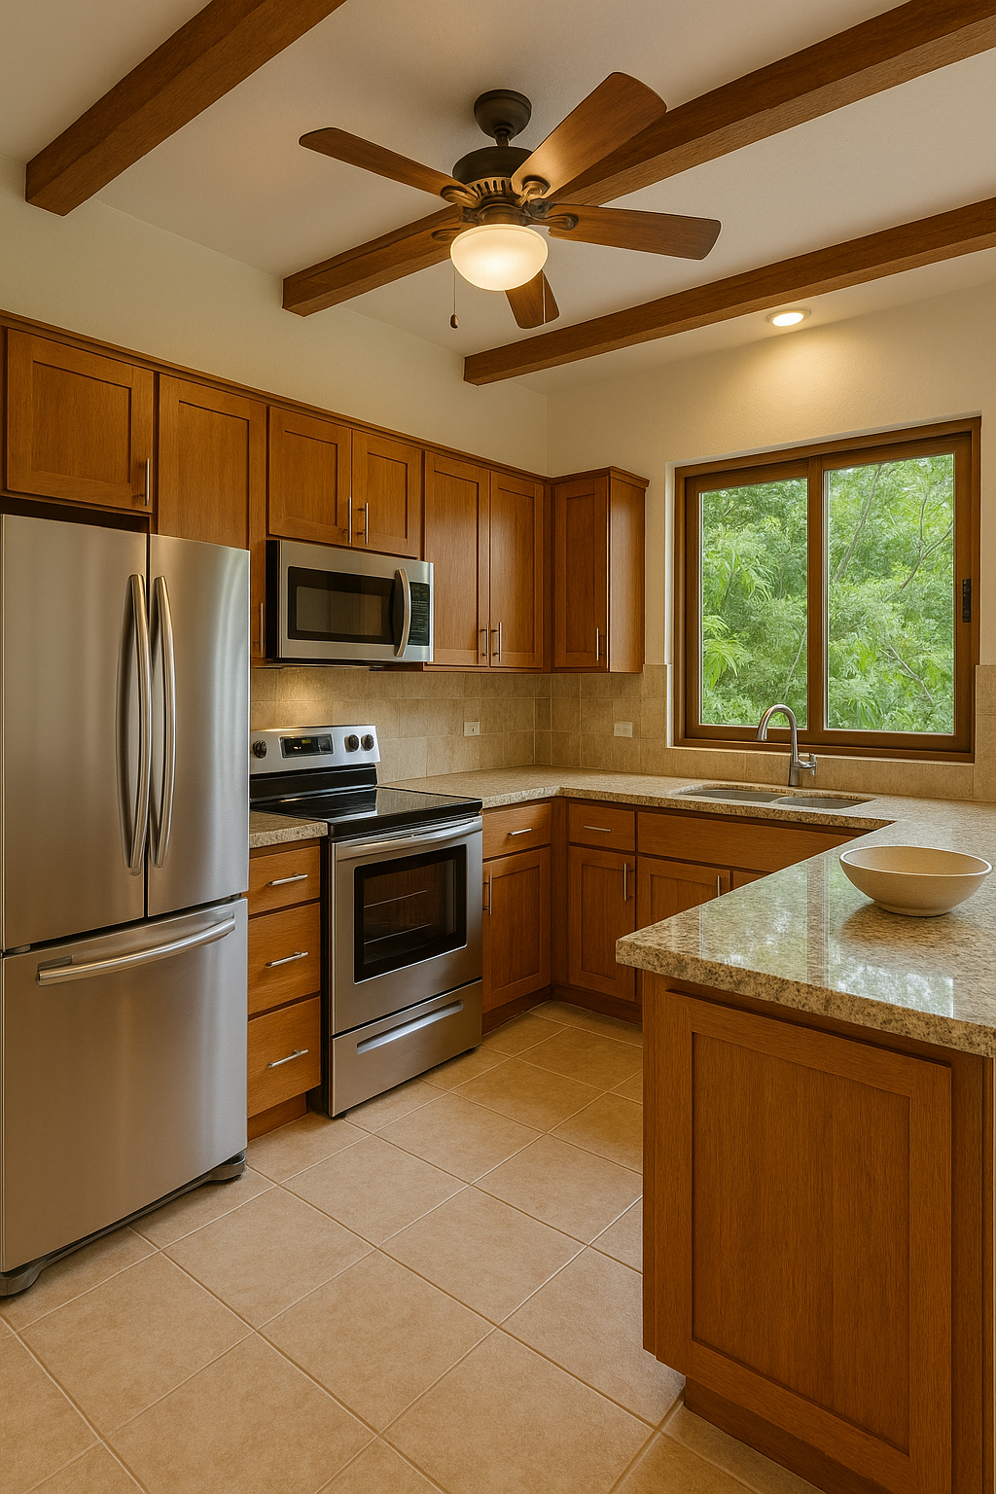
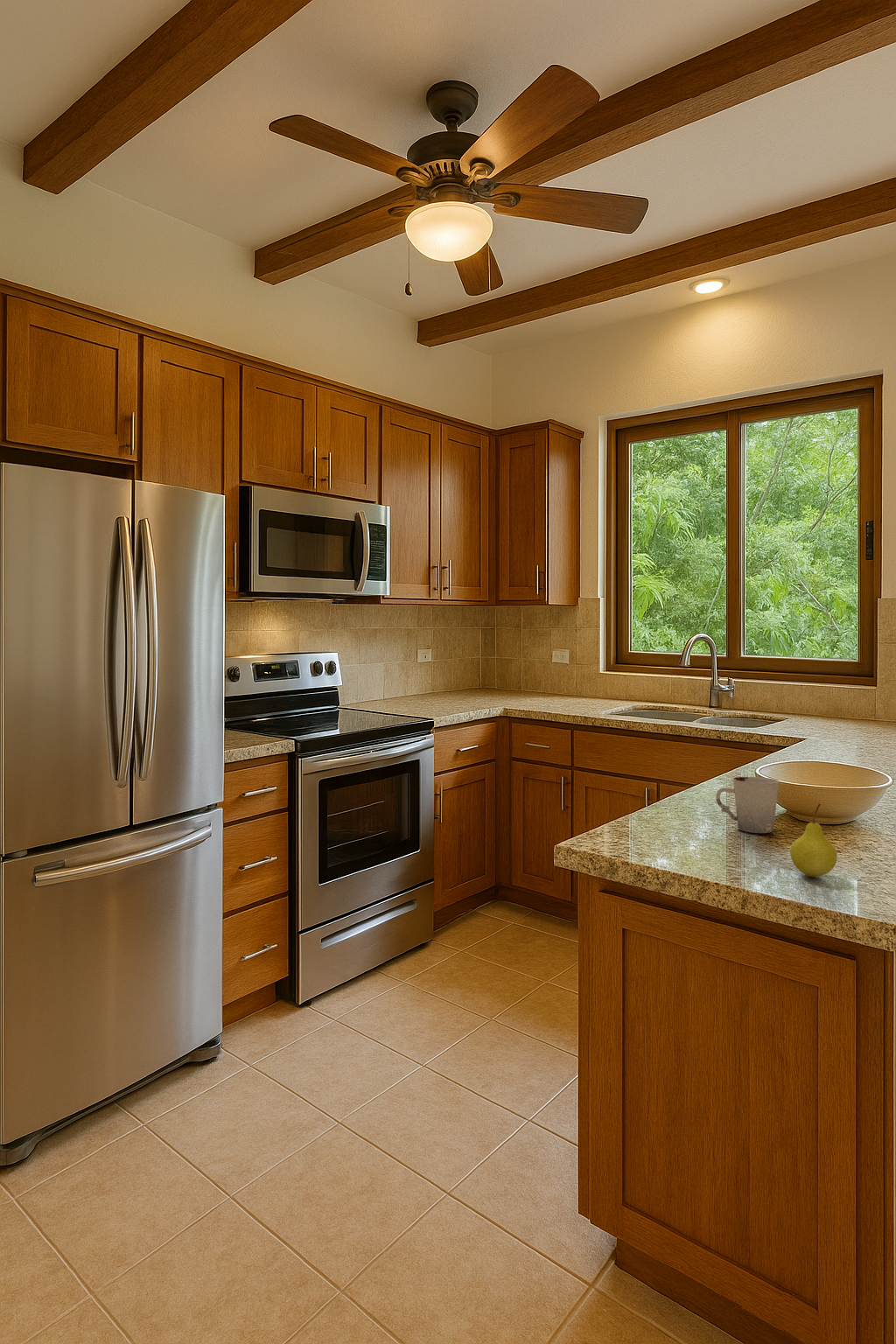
+ fruit [789,803,837,878]
+ cup [715,776,780,834]
